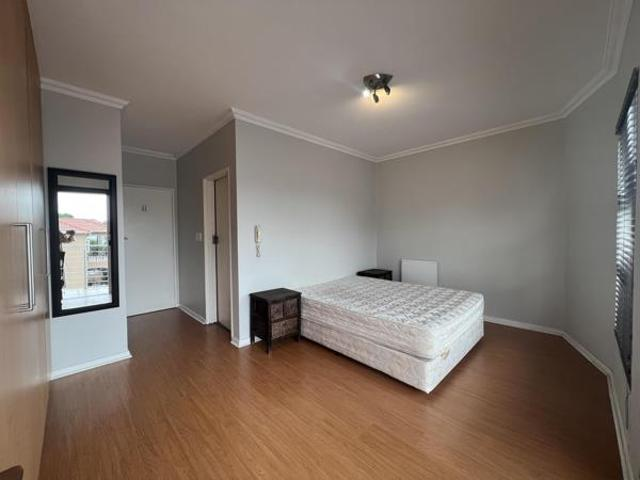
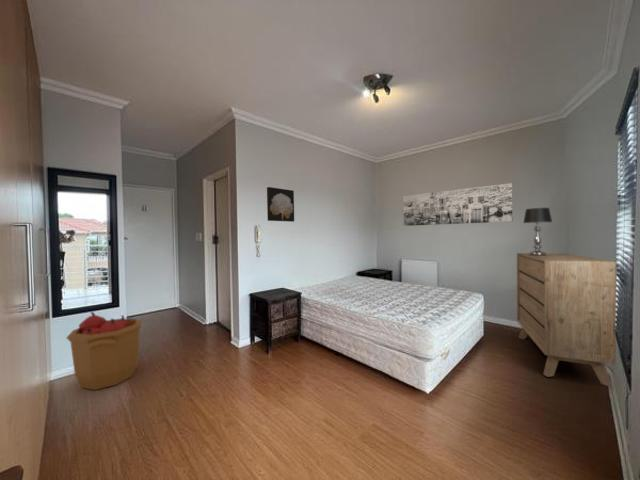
+ trash can [65,311,143,391]
+ dresser [516,252,616,388]
+ wall art [266,186,295,223]
+ wall art [402,182,514,227]
+ table lamp [522,207,553,256]
